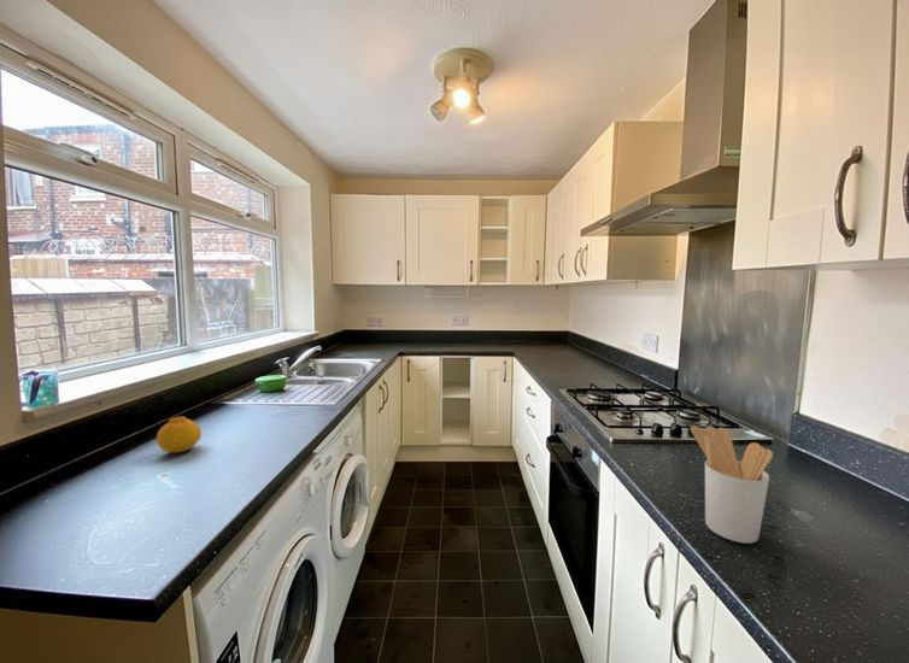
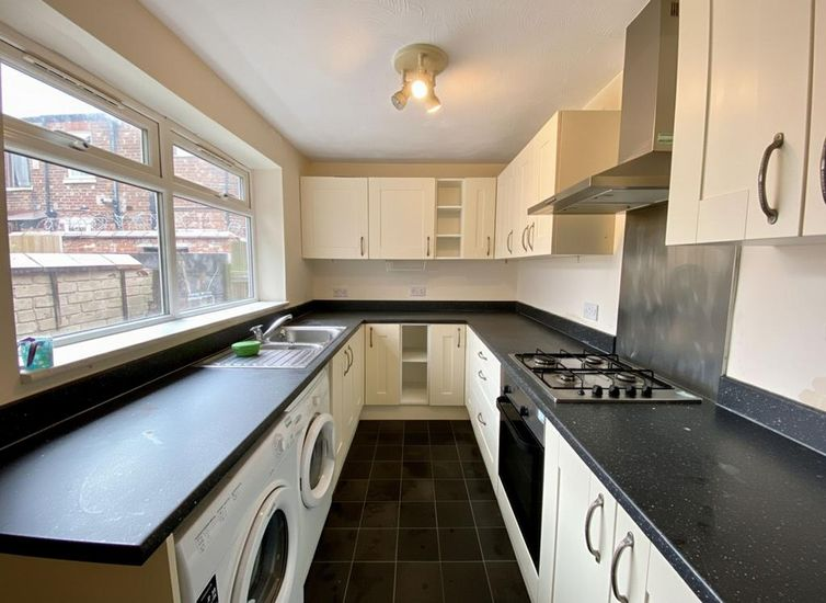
- fruit [156,416,203,453]
- utensil holder [690,424,774,545]
